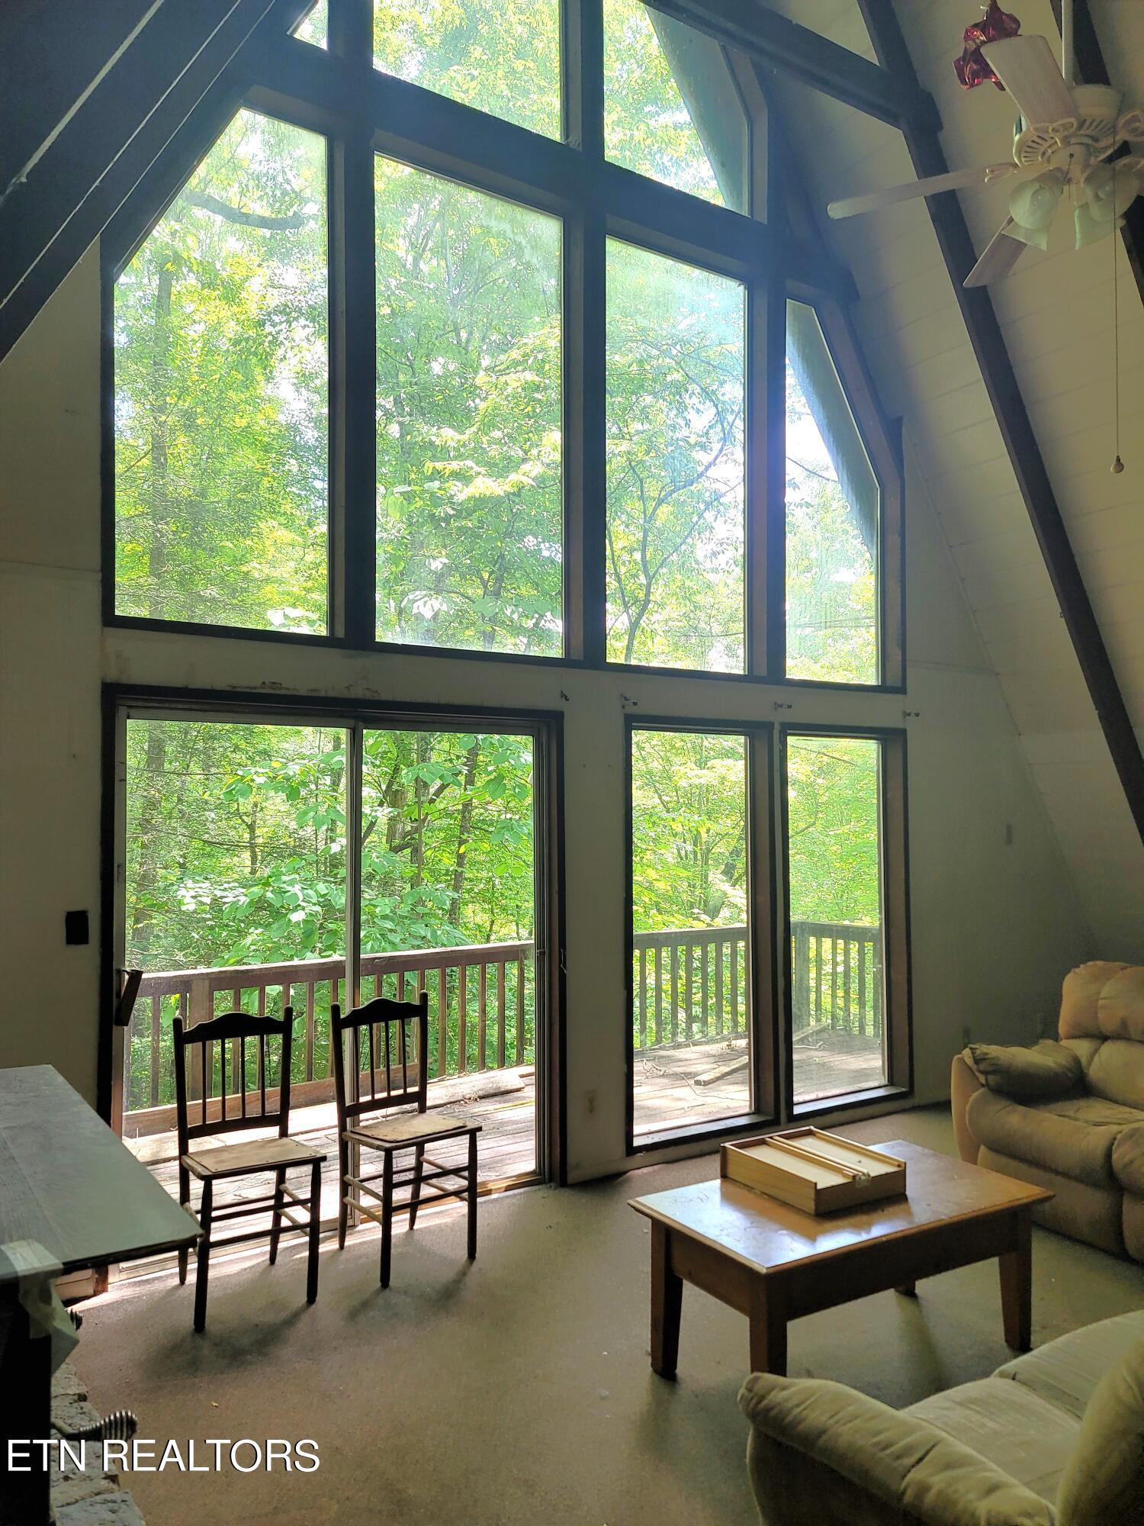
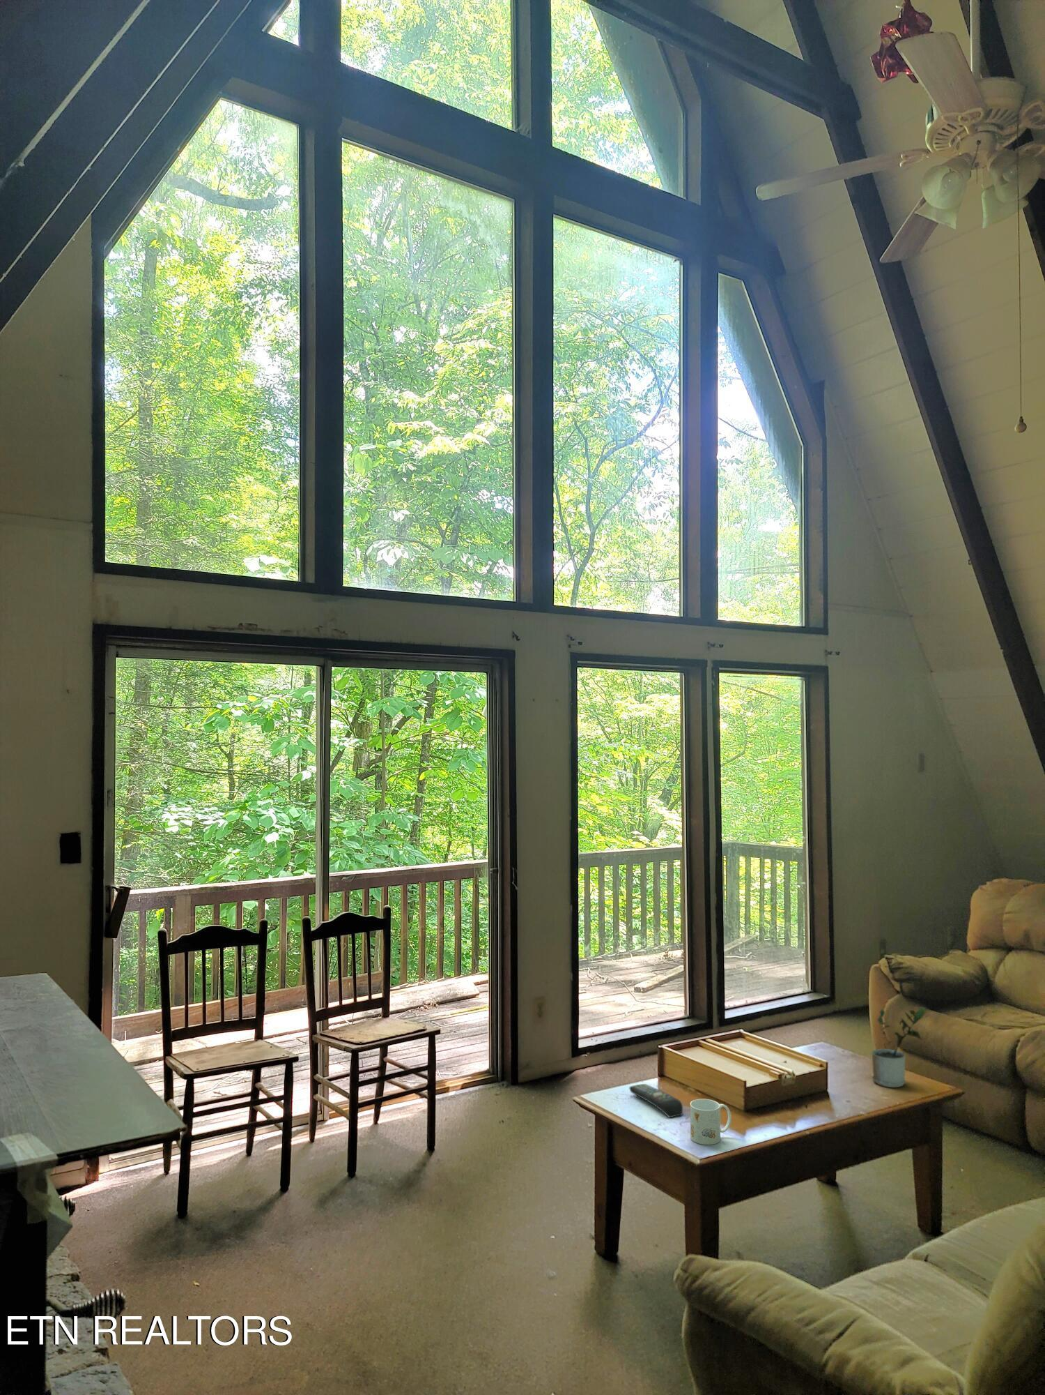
+ remote control [628,1083,684,1118]
+ potted plant [870,1006,925,1089]
+ mug [689,1098,732,1146]
